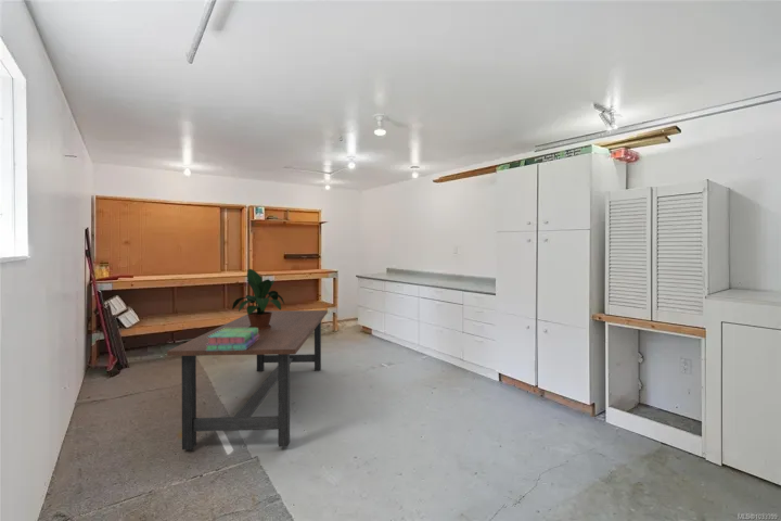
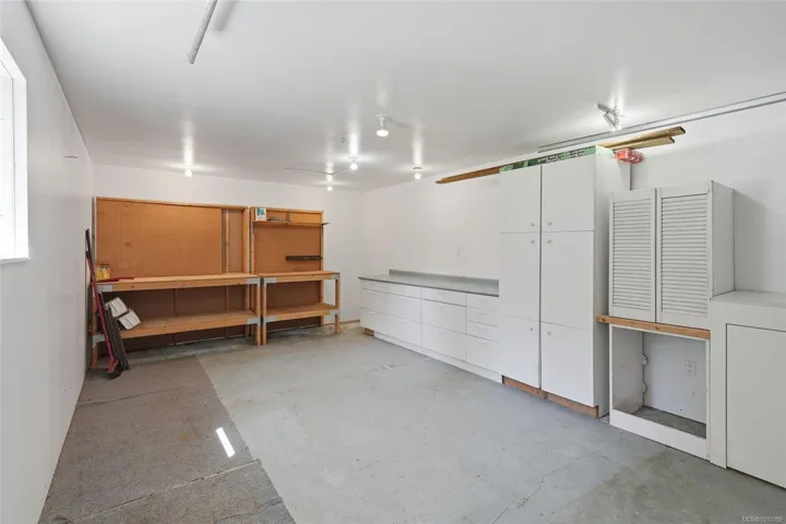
- stack of books [206,328,259,351]
- dining table [166,309,329,450]
- potted plant [231,268,285,330]
